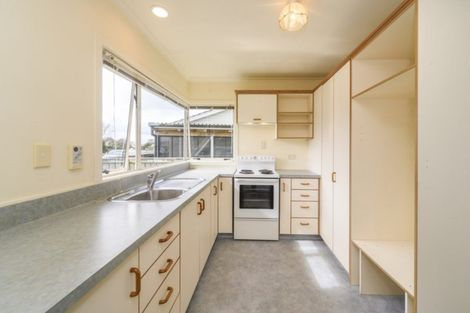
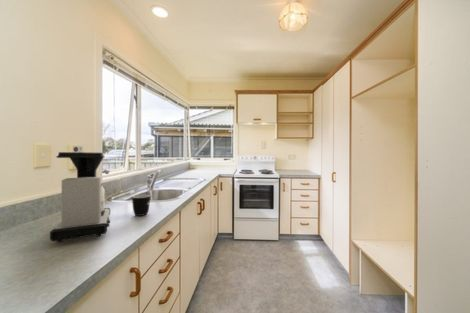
+ coffee maker [49,151,111,243]
+ mug [131,194,151,217]
